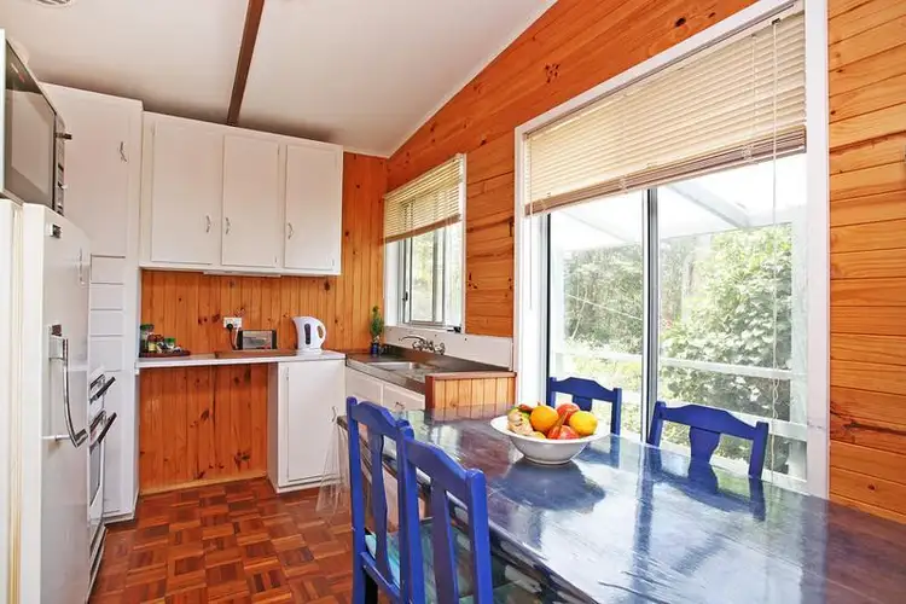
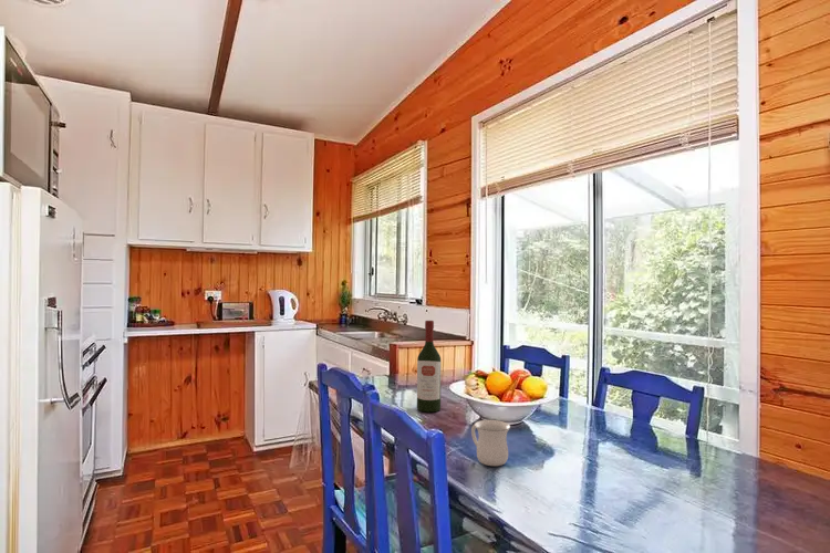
+ wine bottle [416,320,442,413]
+ mug [470,419,511,467]
